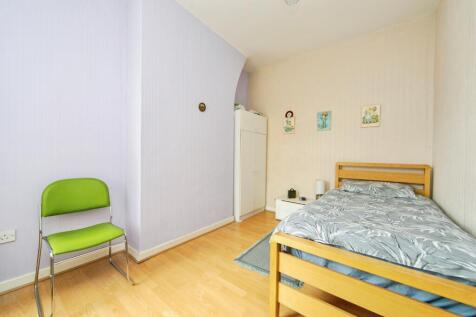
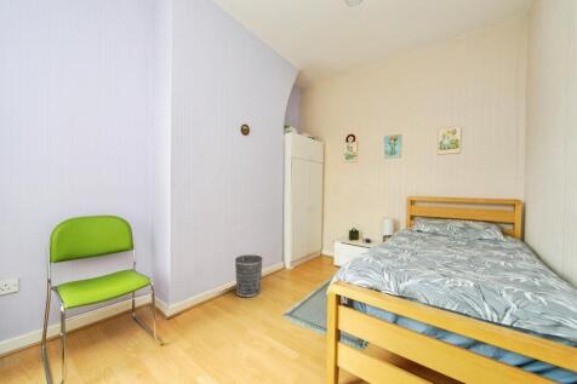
+ wastebasket [234,253,264,298]
